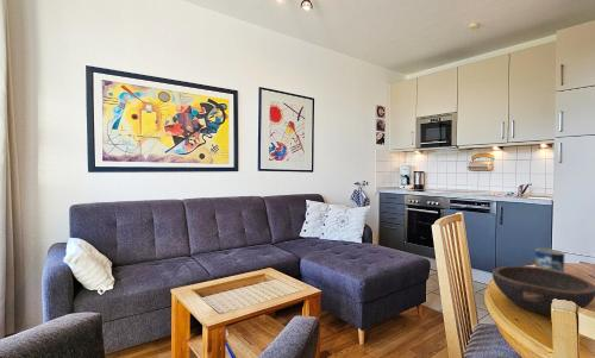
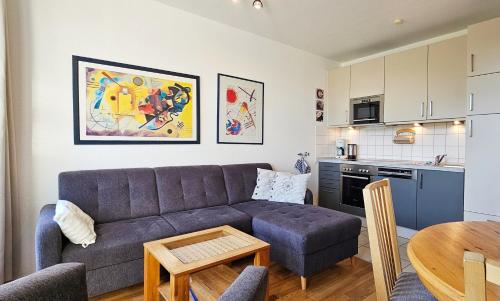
- mug [534,247,565,274]
- bowl [491,265,595,316]
